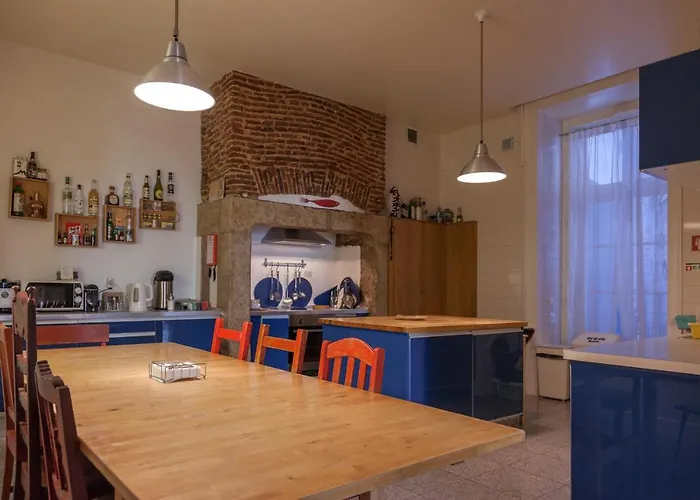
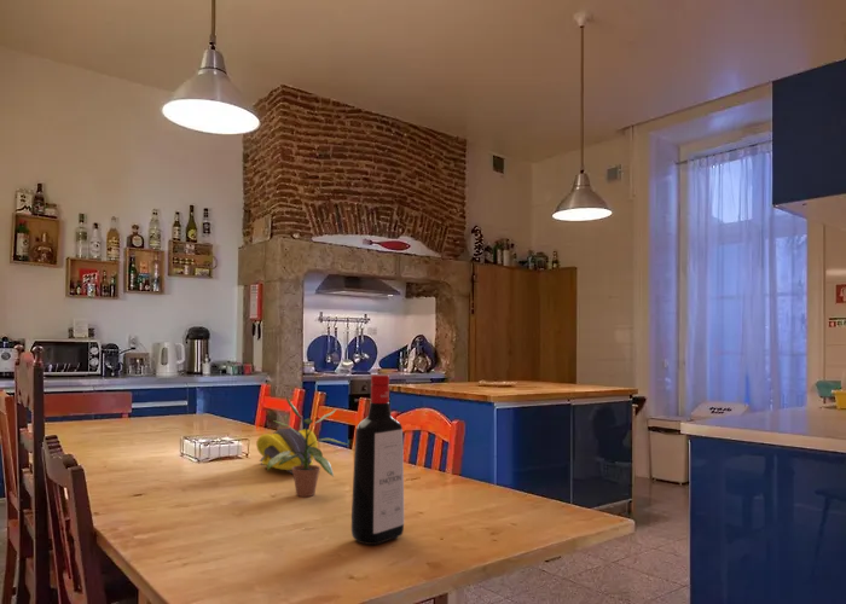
+ liquor bottle [350,373,405,546]
+ potted plant [266,395,348,498]
+ banana bunch [255,428,318,476]
